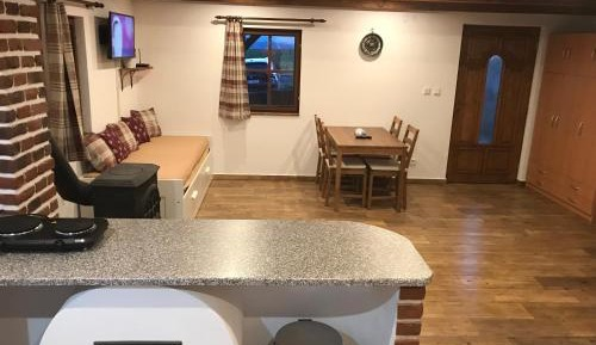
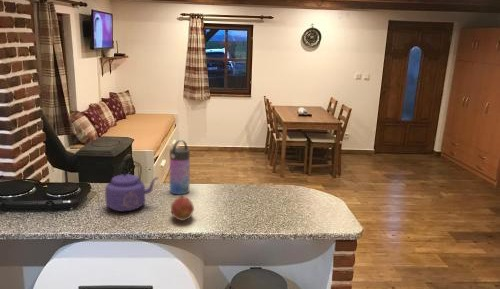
+ kettle [104,159,159,213]
+ water bottle [169,139,191,195]
+ fruit [170,195,195,222]
